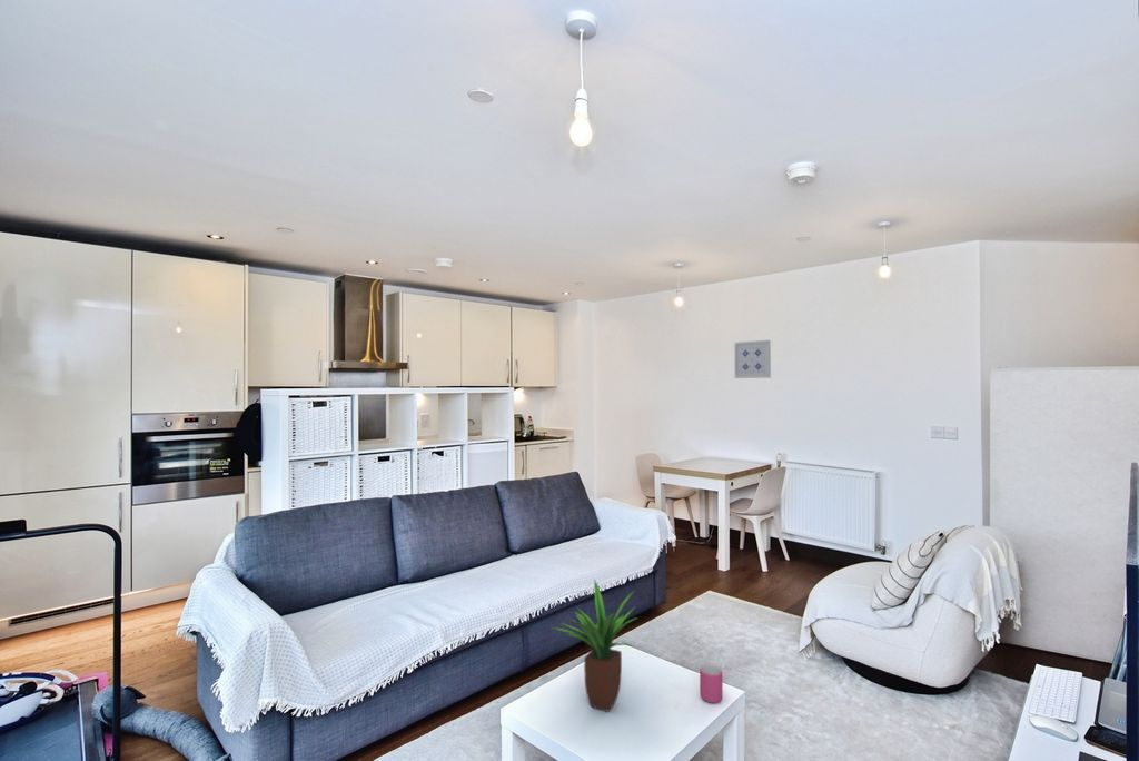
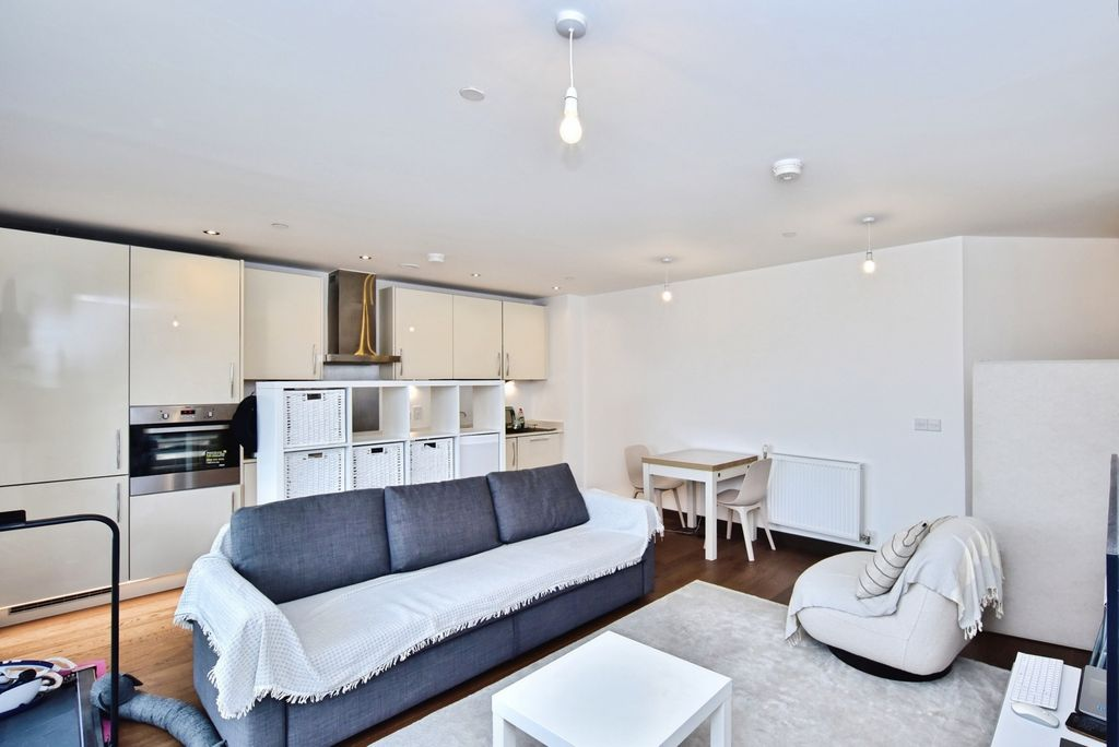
- mug [699,663,724,704]
- wall art [733,339,772,379]
- potted plant [548,580,637,713]
